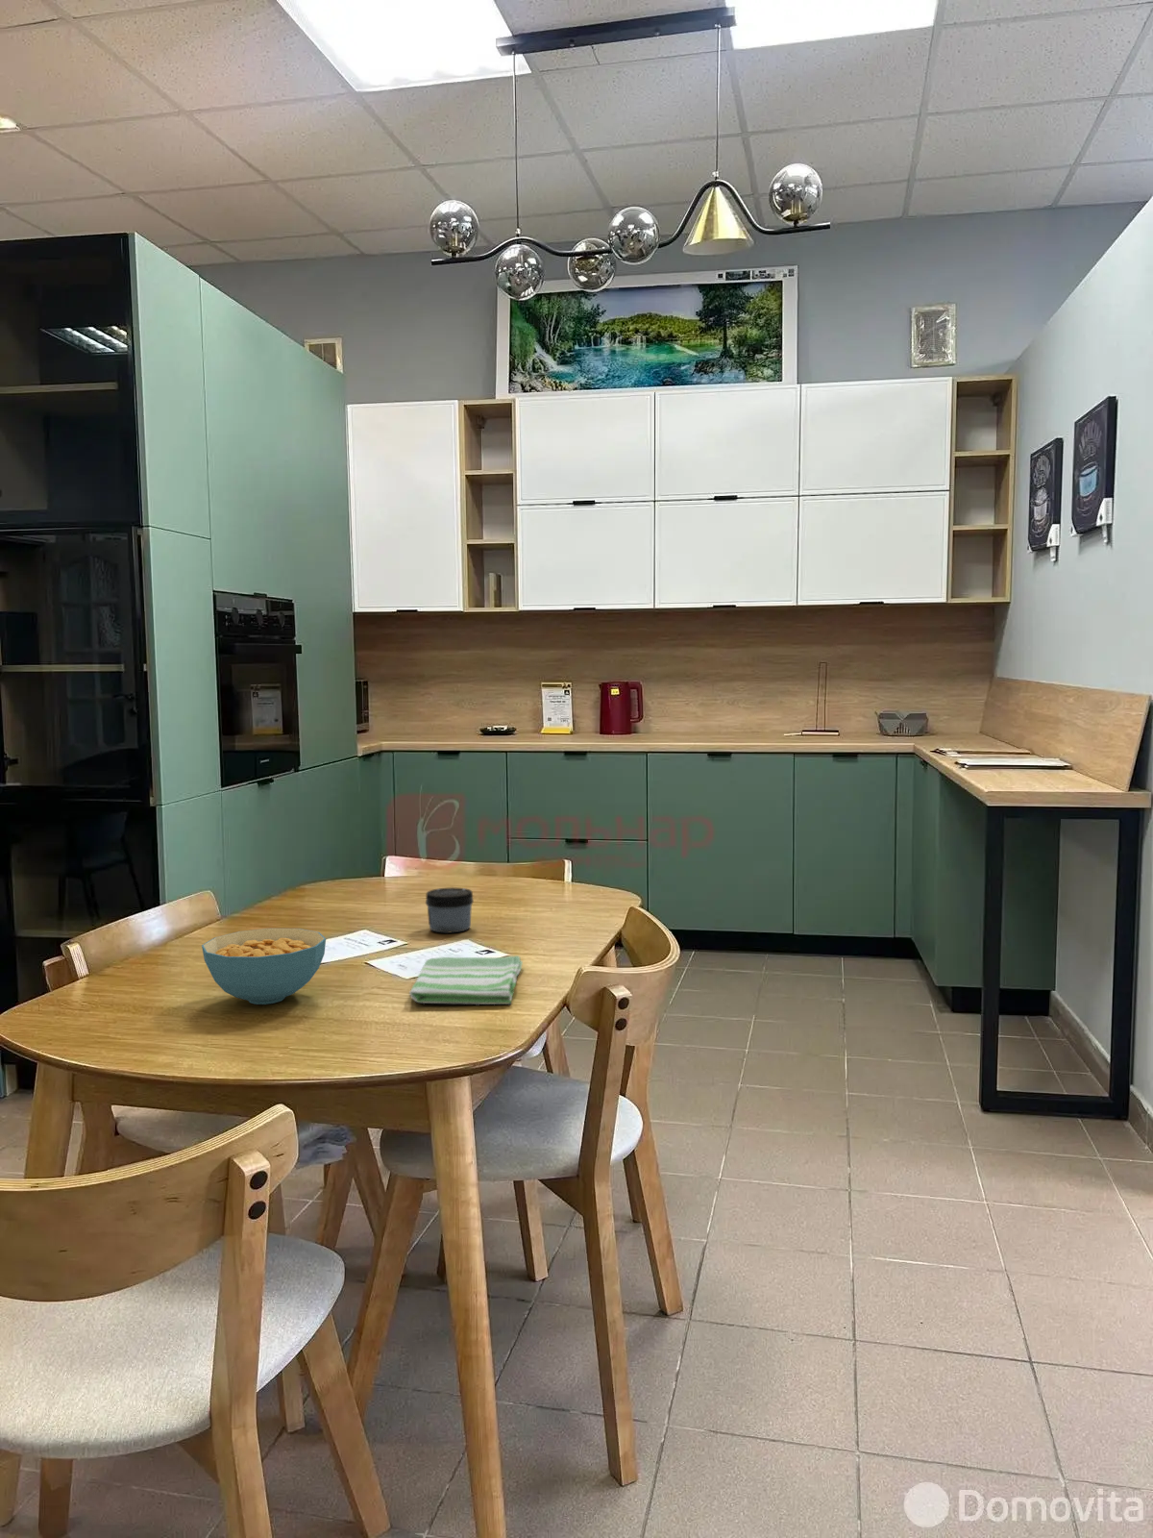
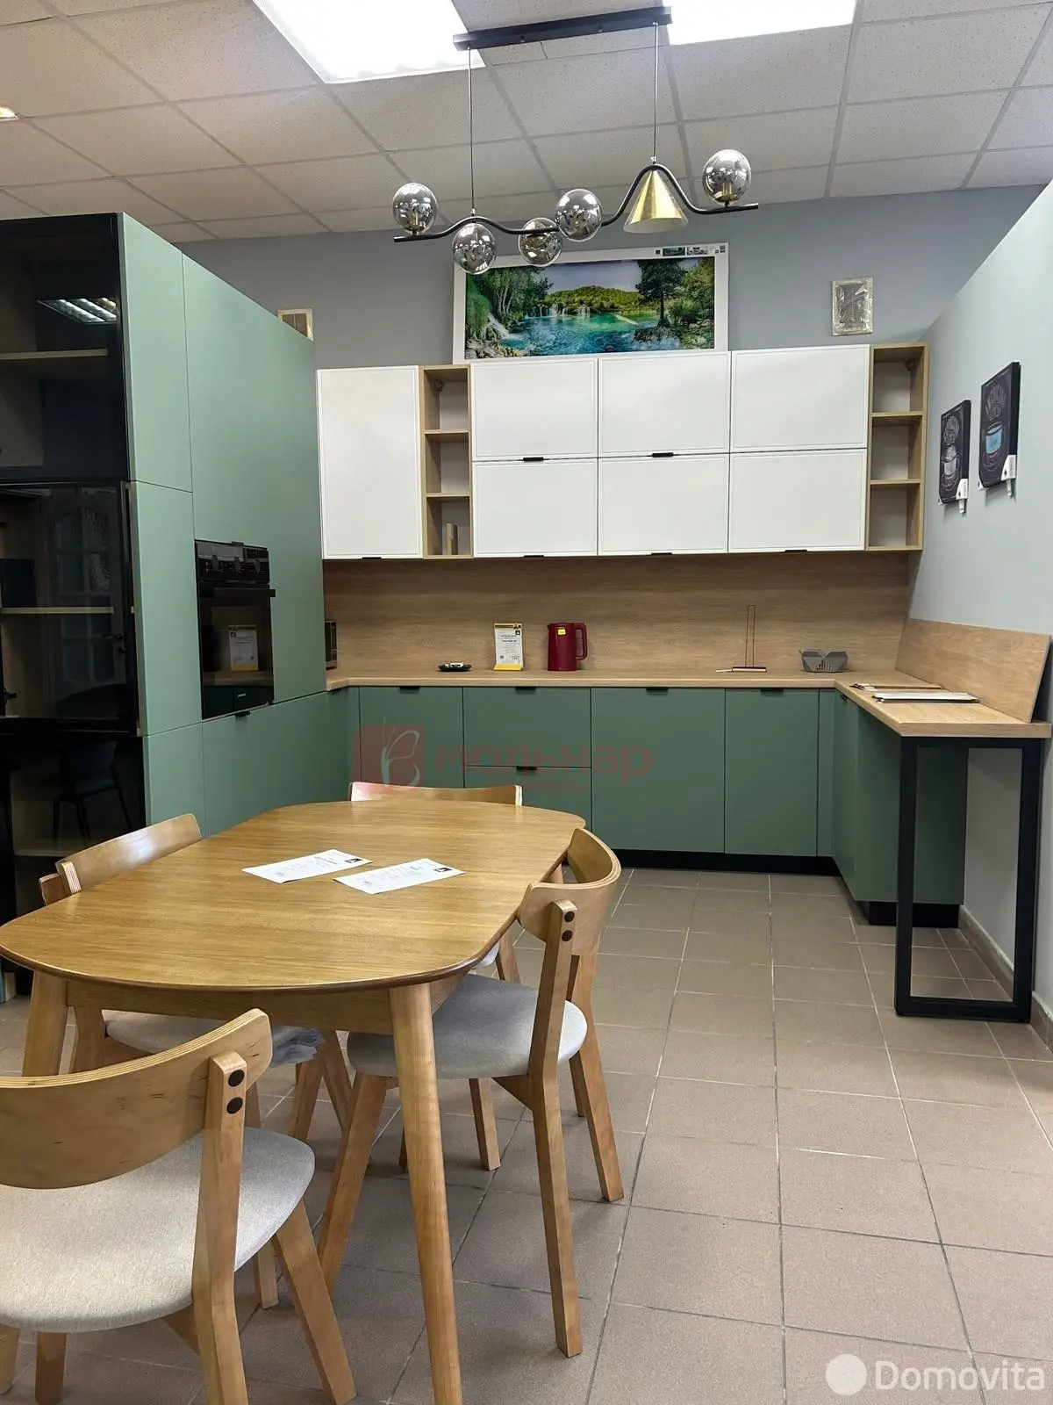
- cereal bowl [201,928,327,1005]
- jar [425,886,475,935]
- dish towel [408,954,523,1005]
